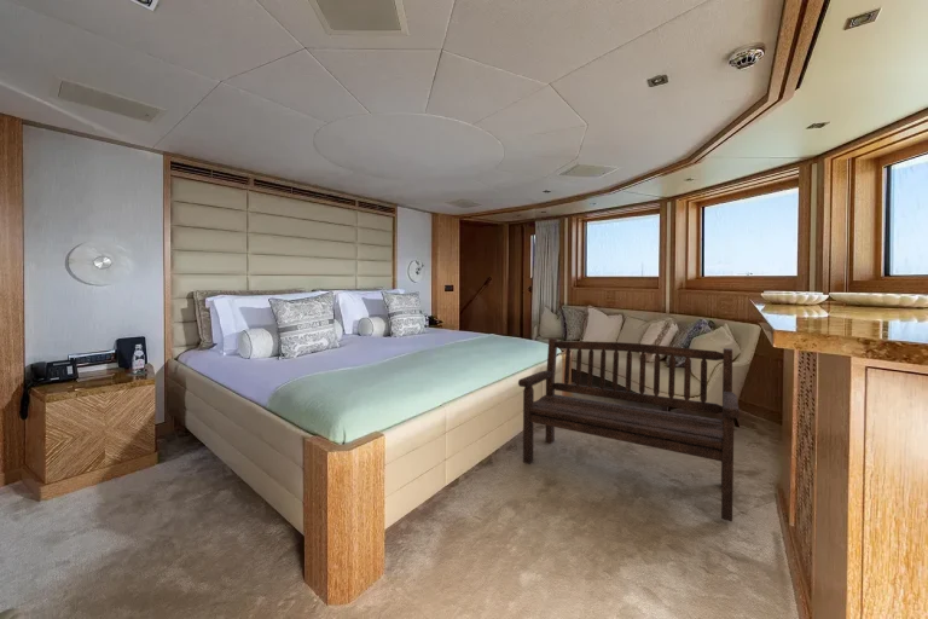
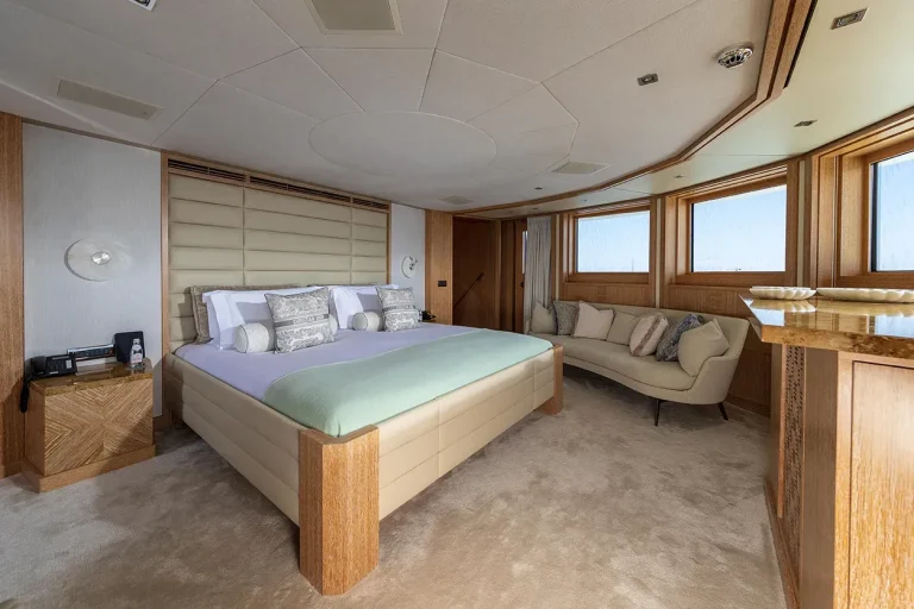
- bench [517,337,741,523]
